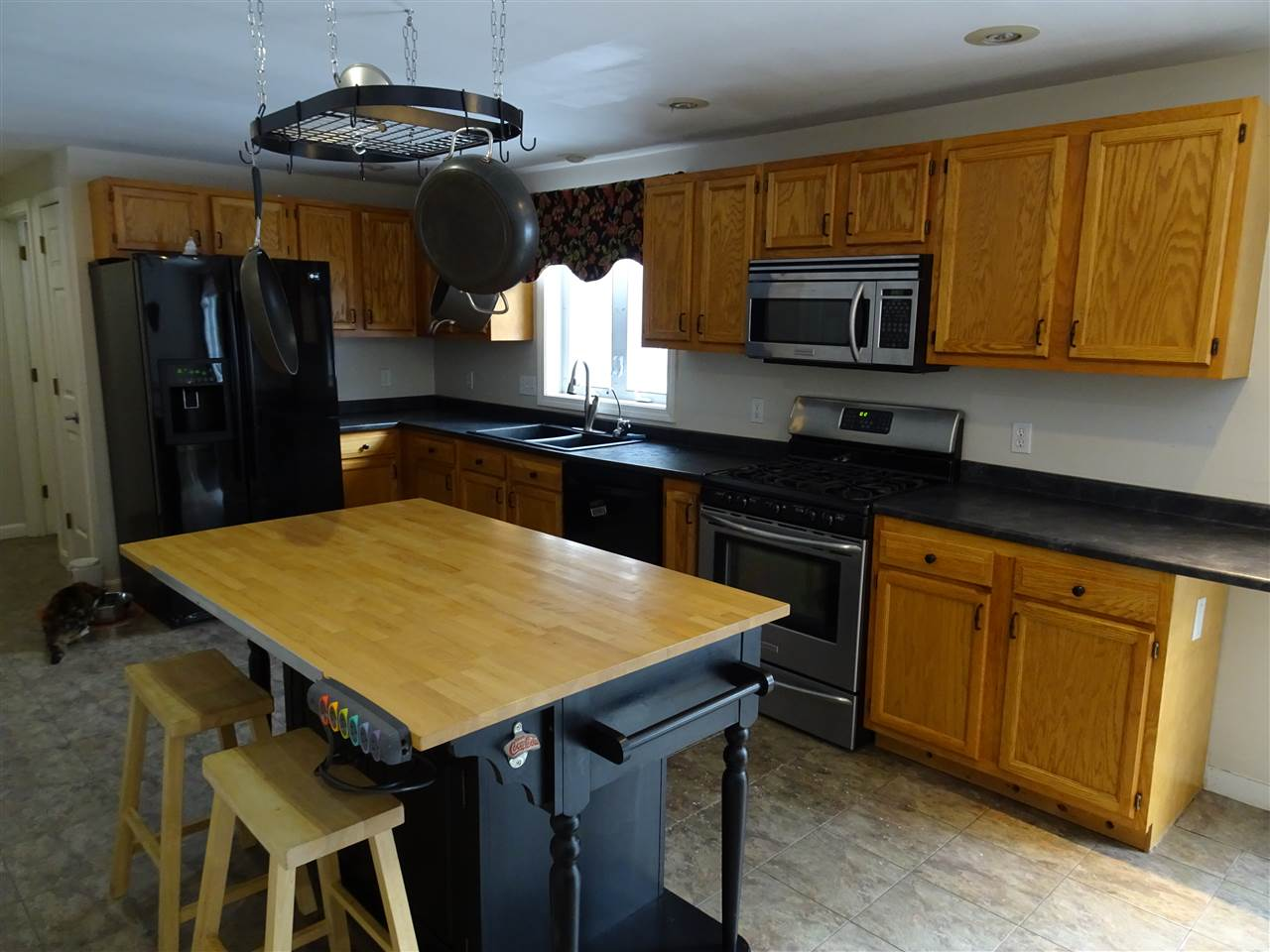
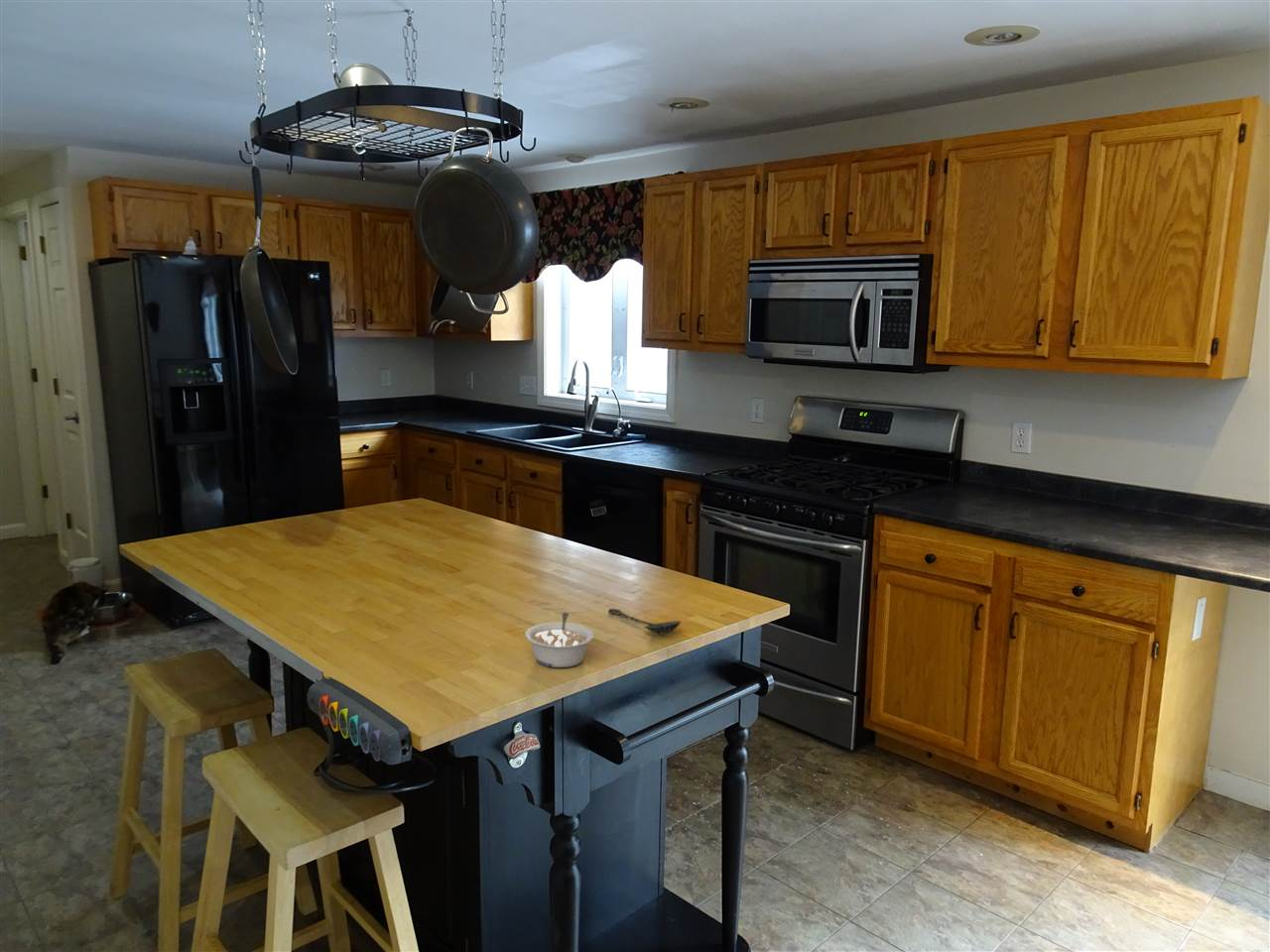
+ spoon [607,608,683,635]
+ legume [524,611,594,668]
